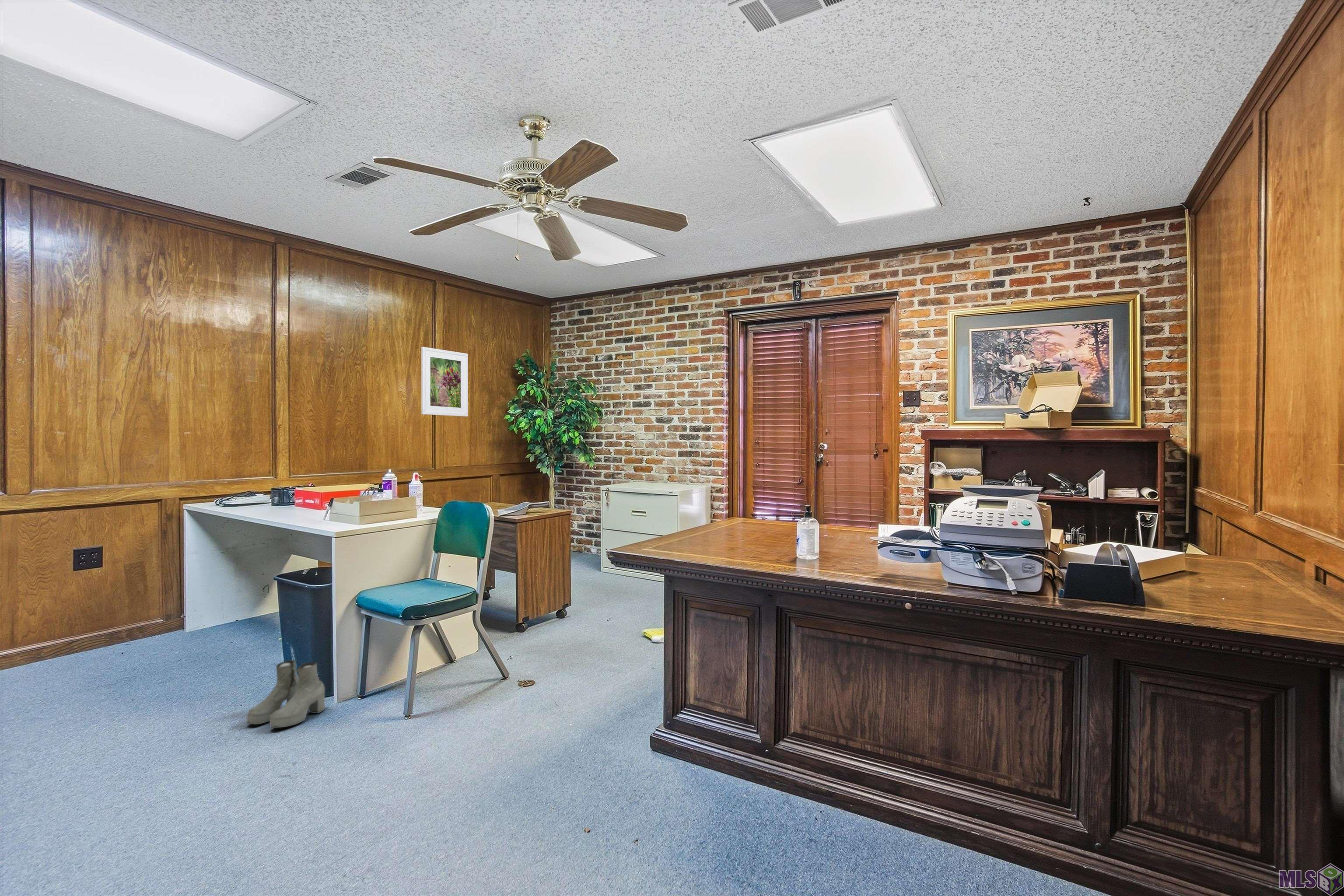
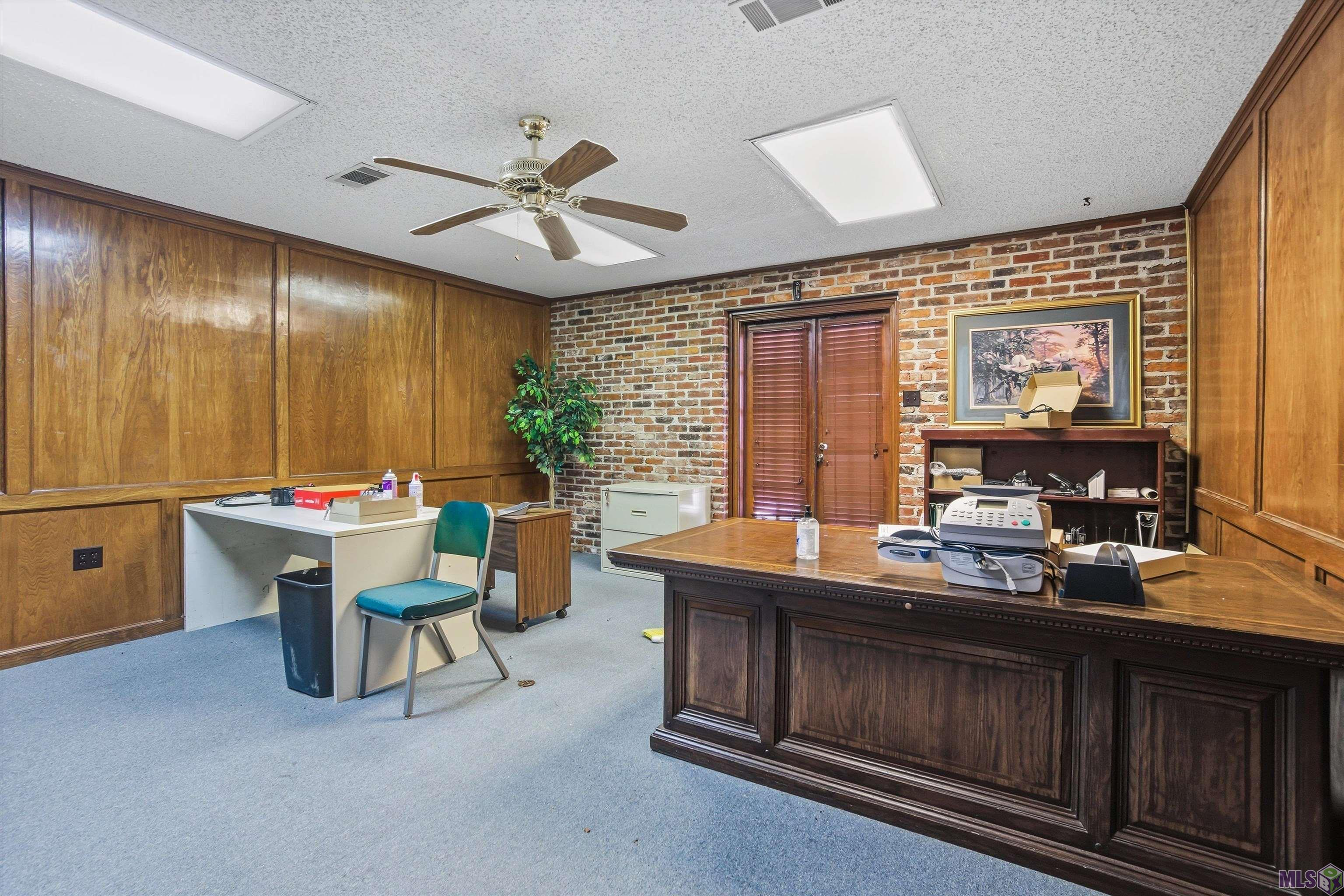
- boots [246,660,325,728]
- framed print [421,346,469,417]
